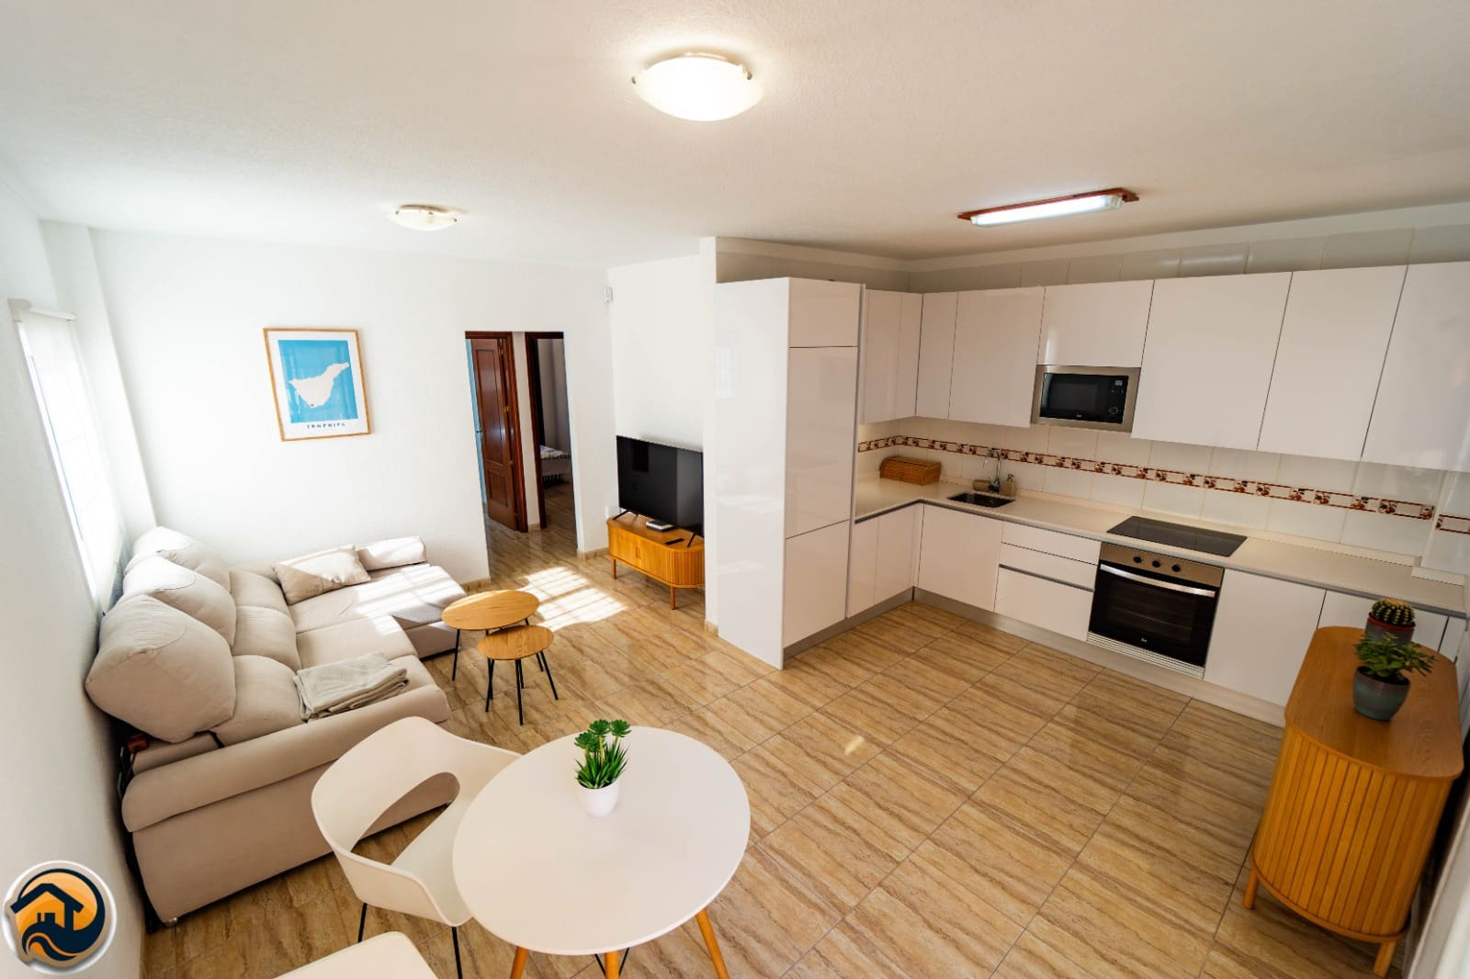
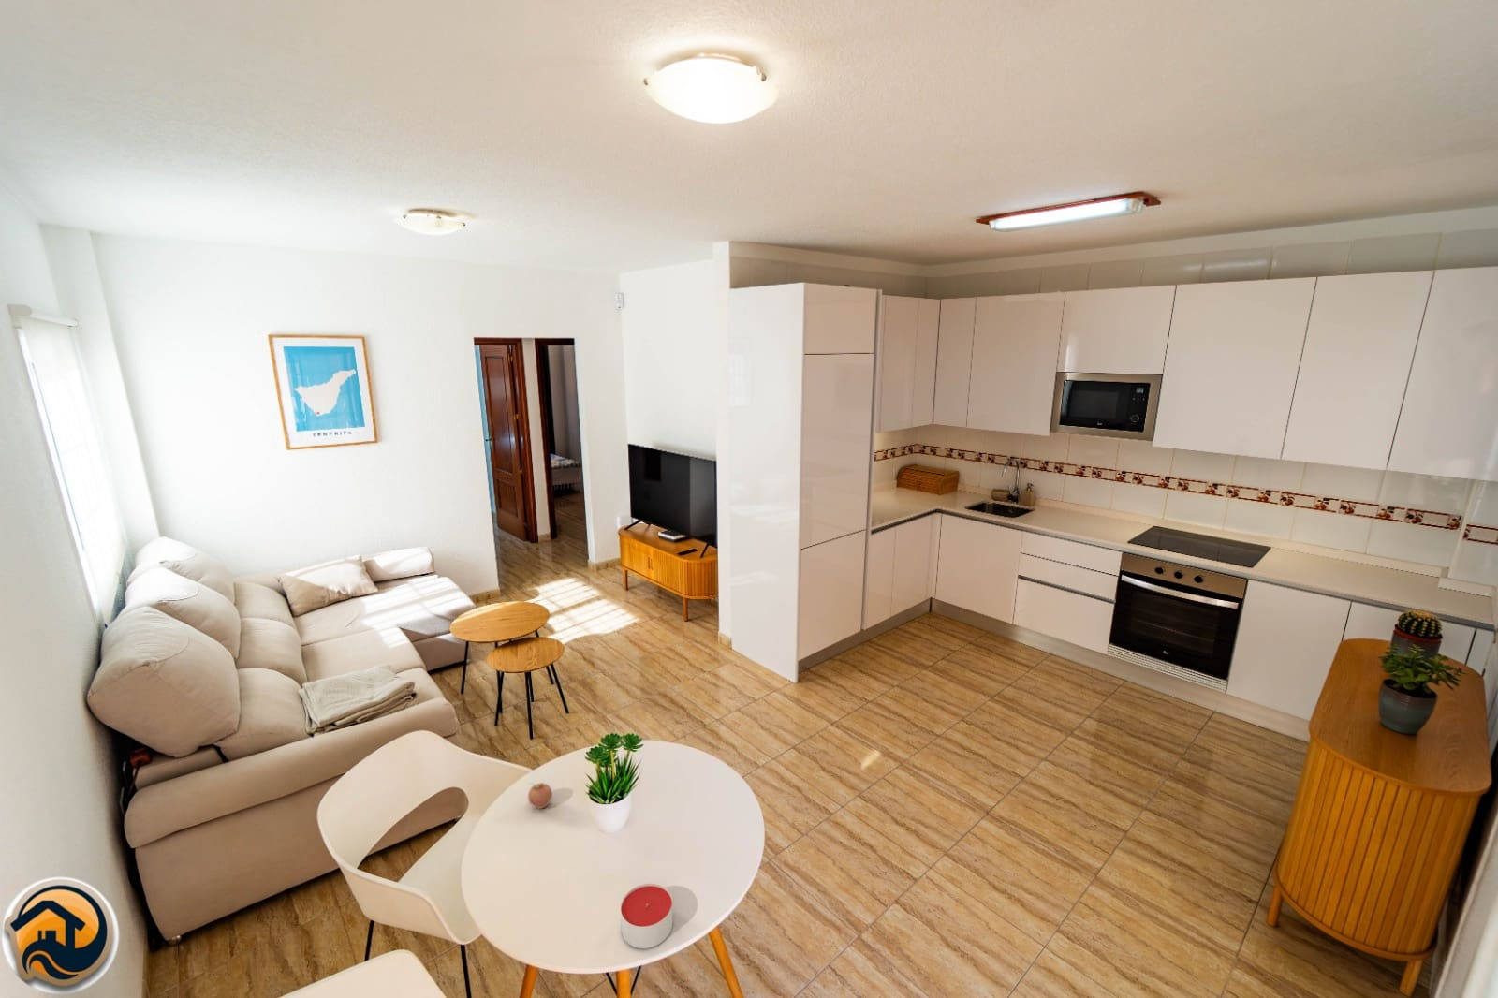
+ candle [619,883,674,949]
+ fruit [526,782,554,810]
